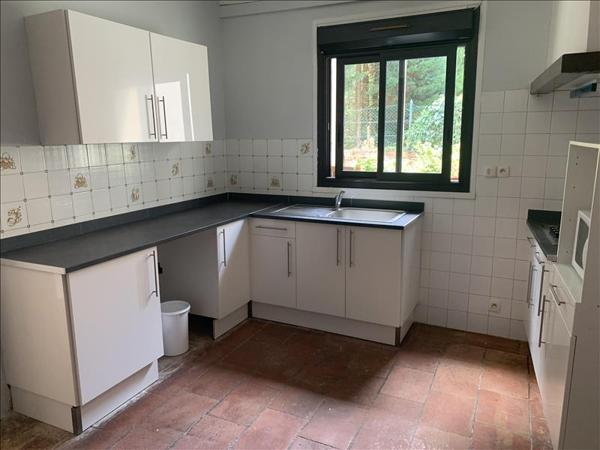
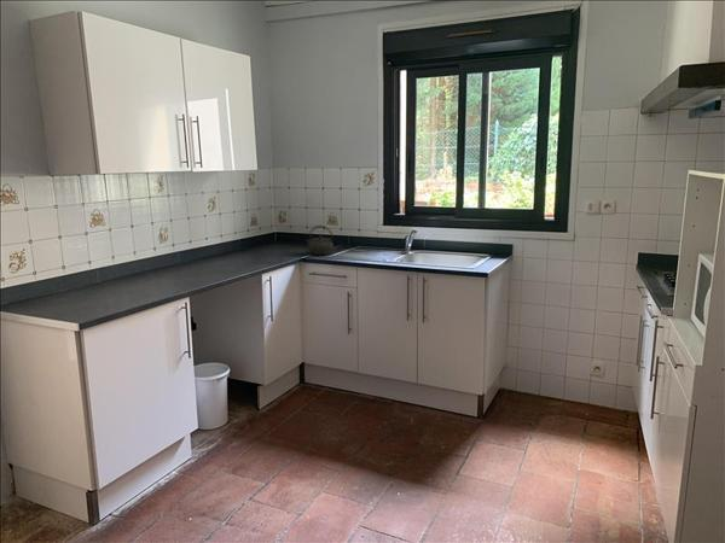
+ kettle [306,224,335,256]
